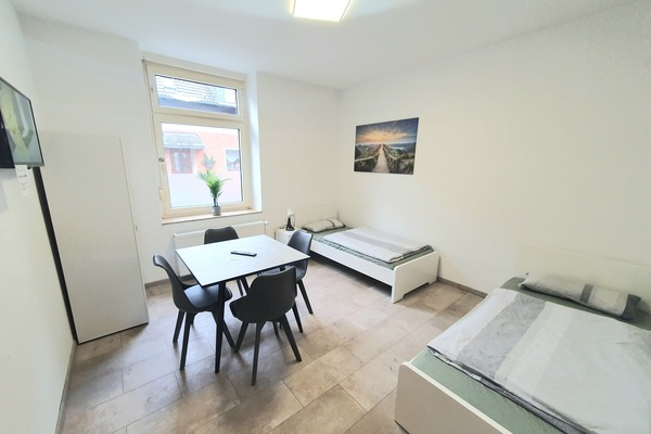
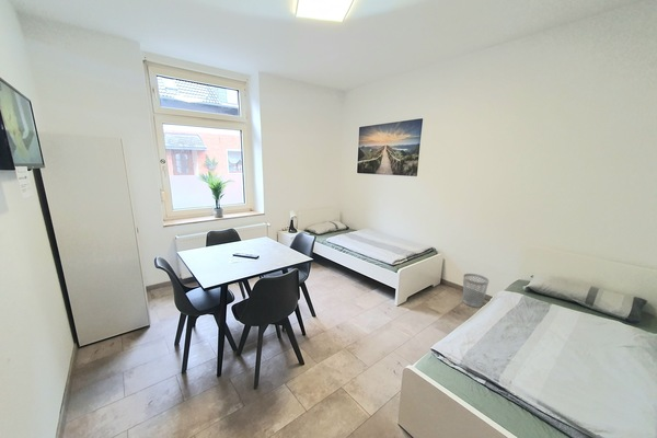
+ wastebasket [462,273,489,309]
